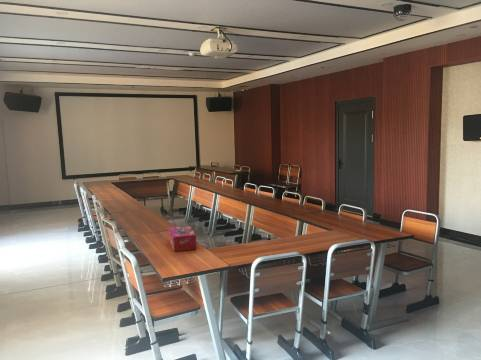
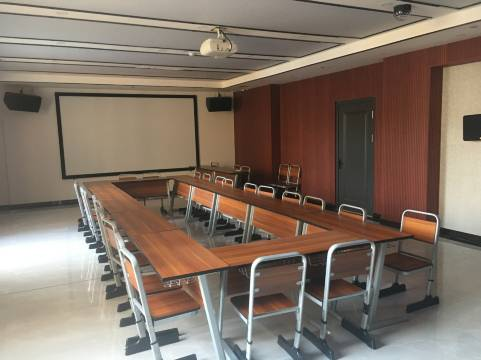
- tissue box [168,225,197,252]
